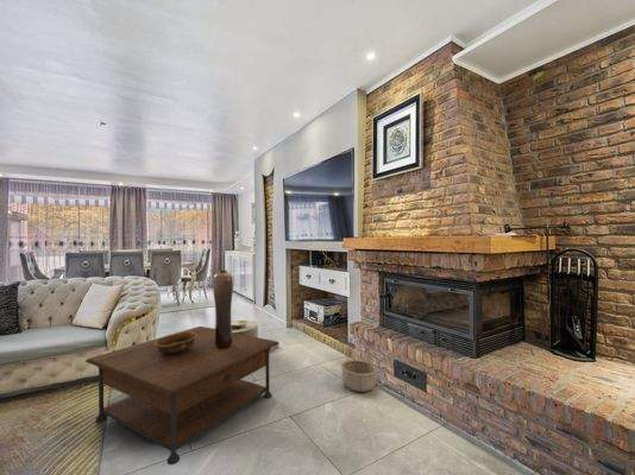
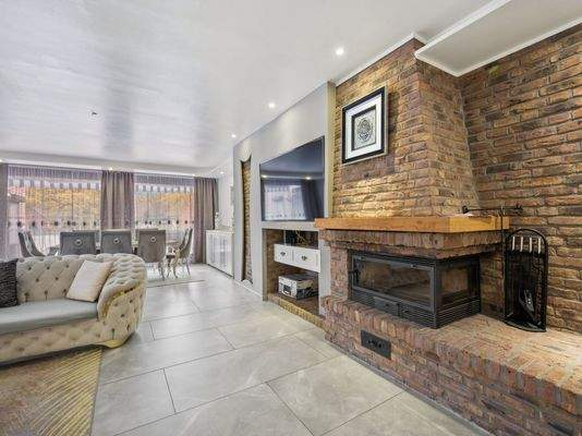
- basket [340,334,378,393]
- vase [212,270,234,348]
- side table [212,319,279,354]
- decorative bowl [153,331,197,354]
- coffee table [84,325,281,466]
